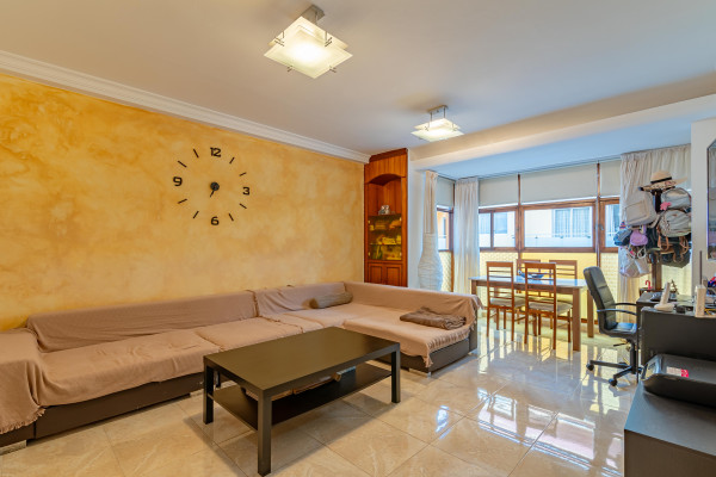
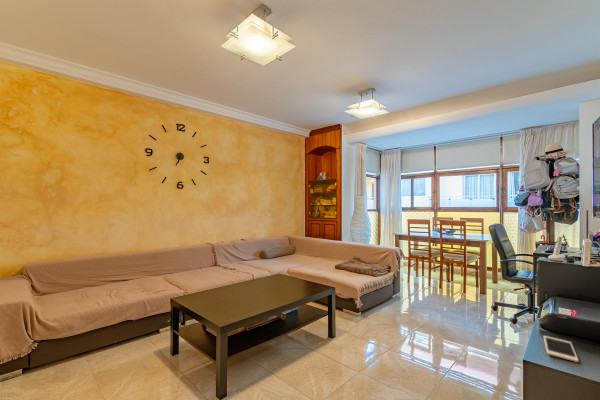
+ cell phone [542,335,580,363]
